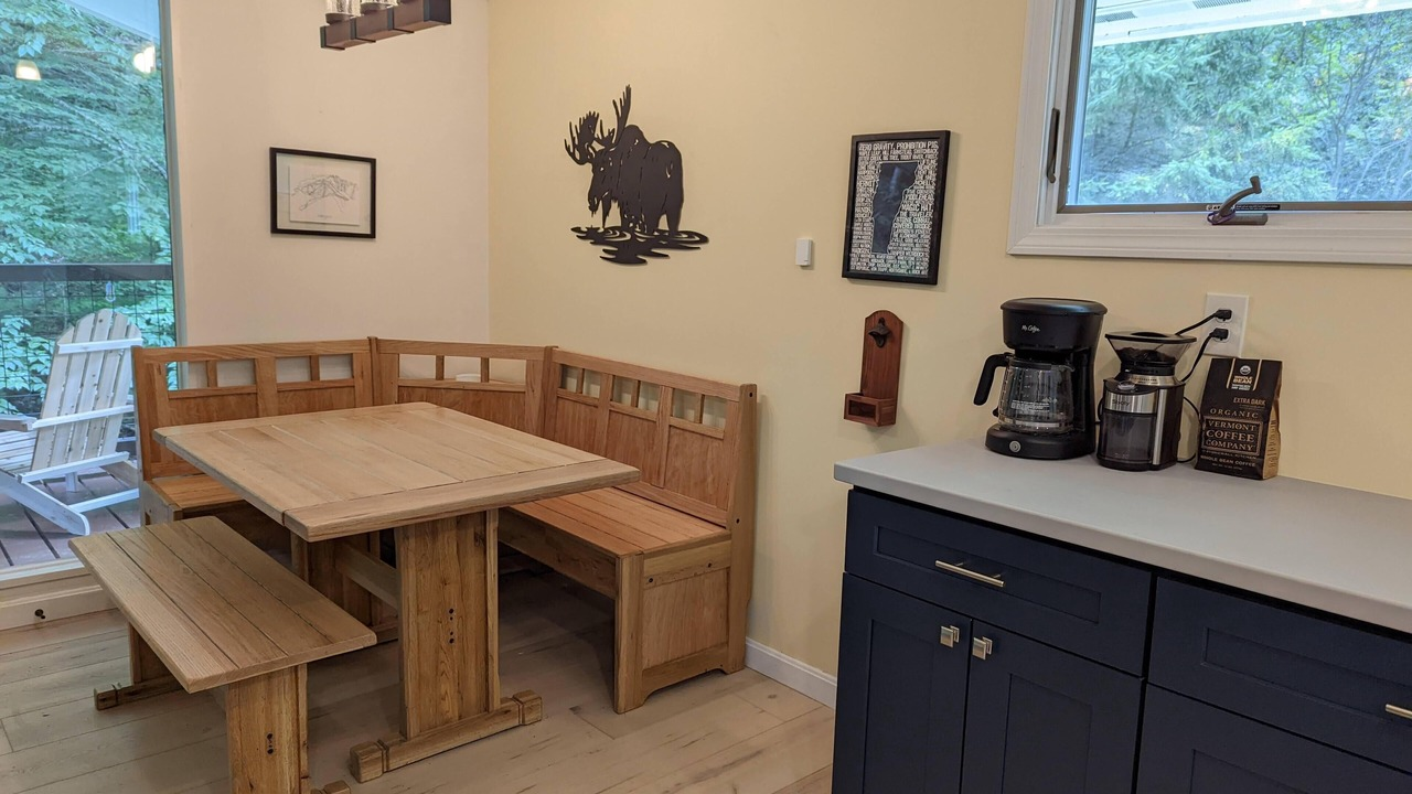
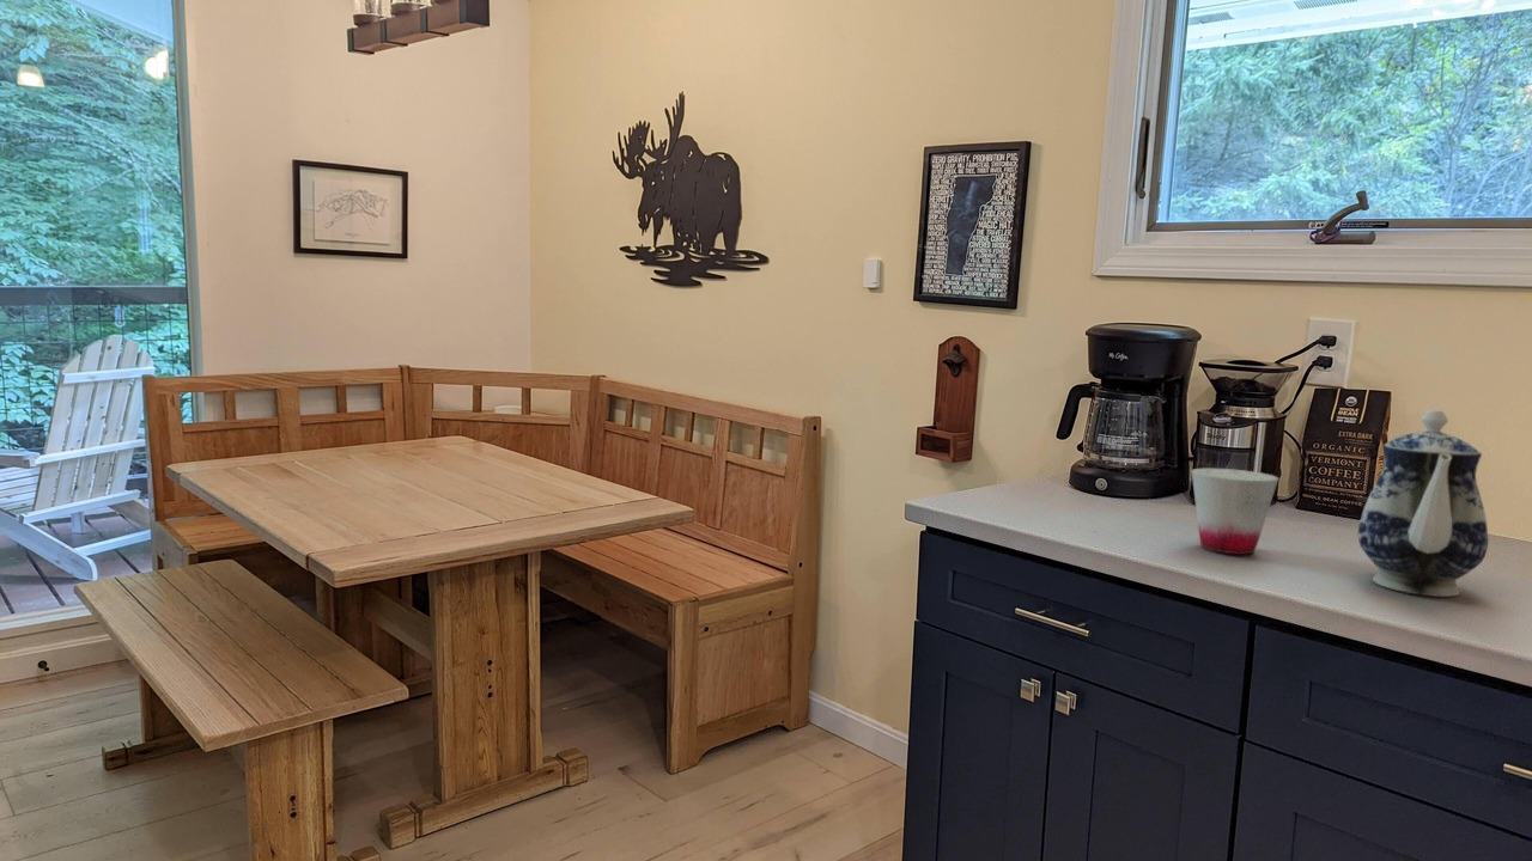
+ teapot [1357,409,1489,598]
+ cup [1190,468,1279,555]
